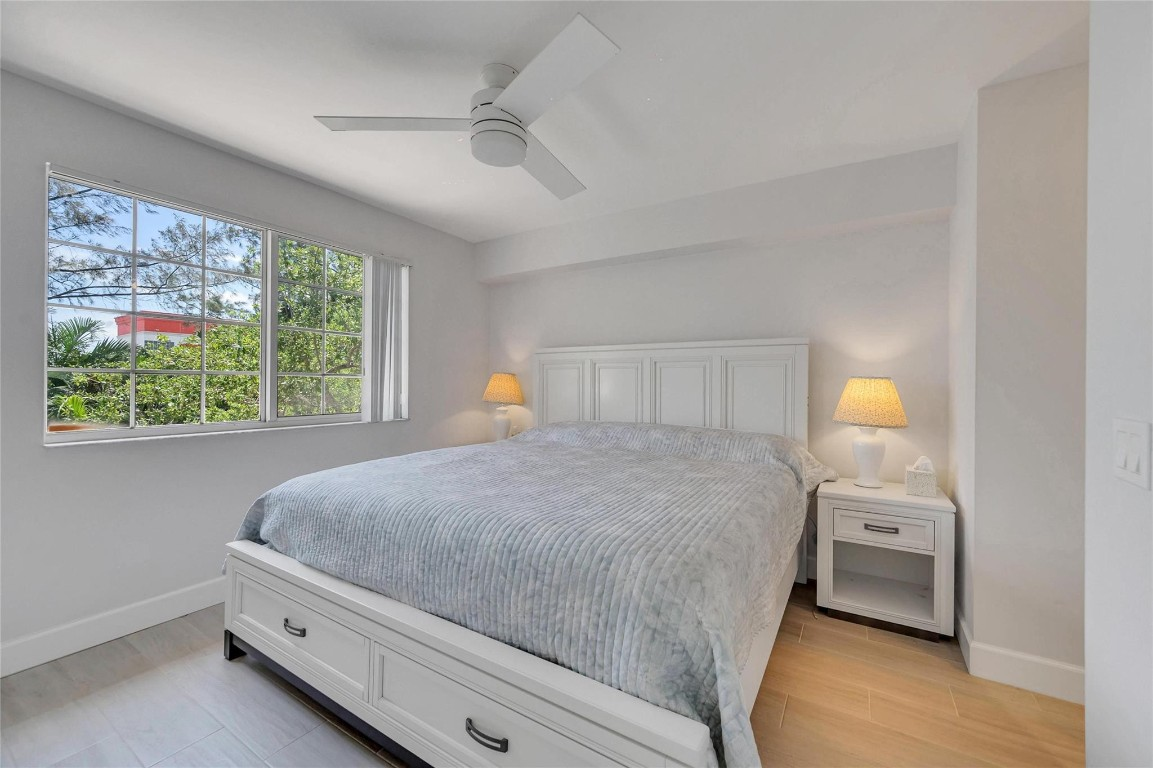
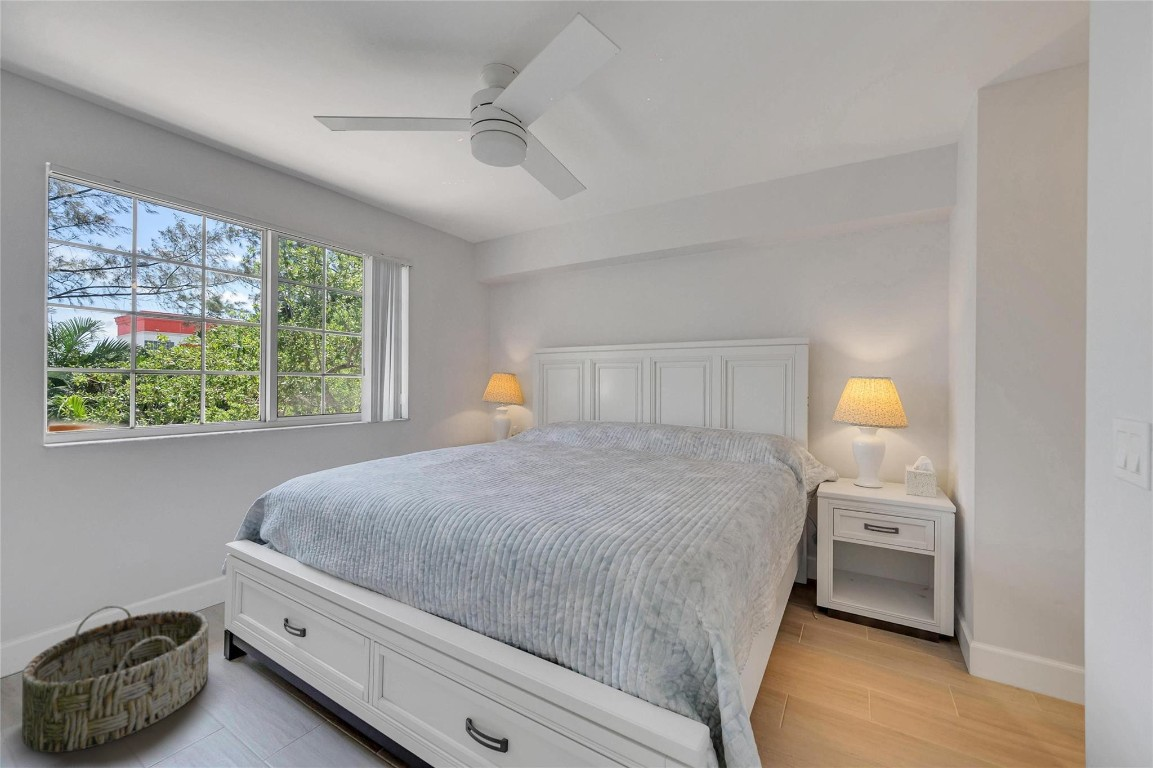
+ basket [21,604,209,754]
